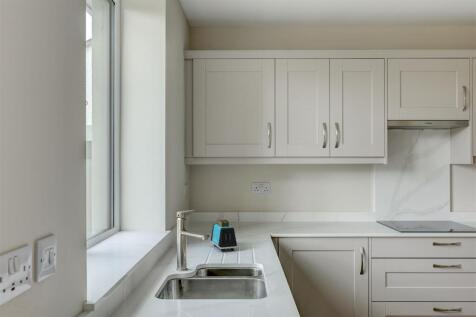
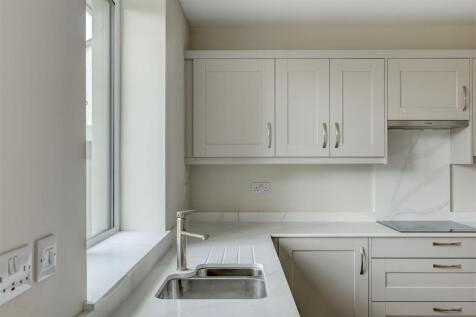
- toaster [210,219,238,252]
